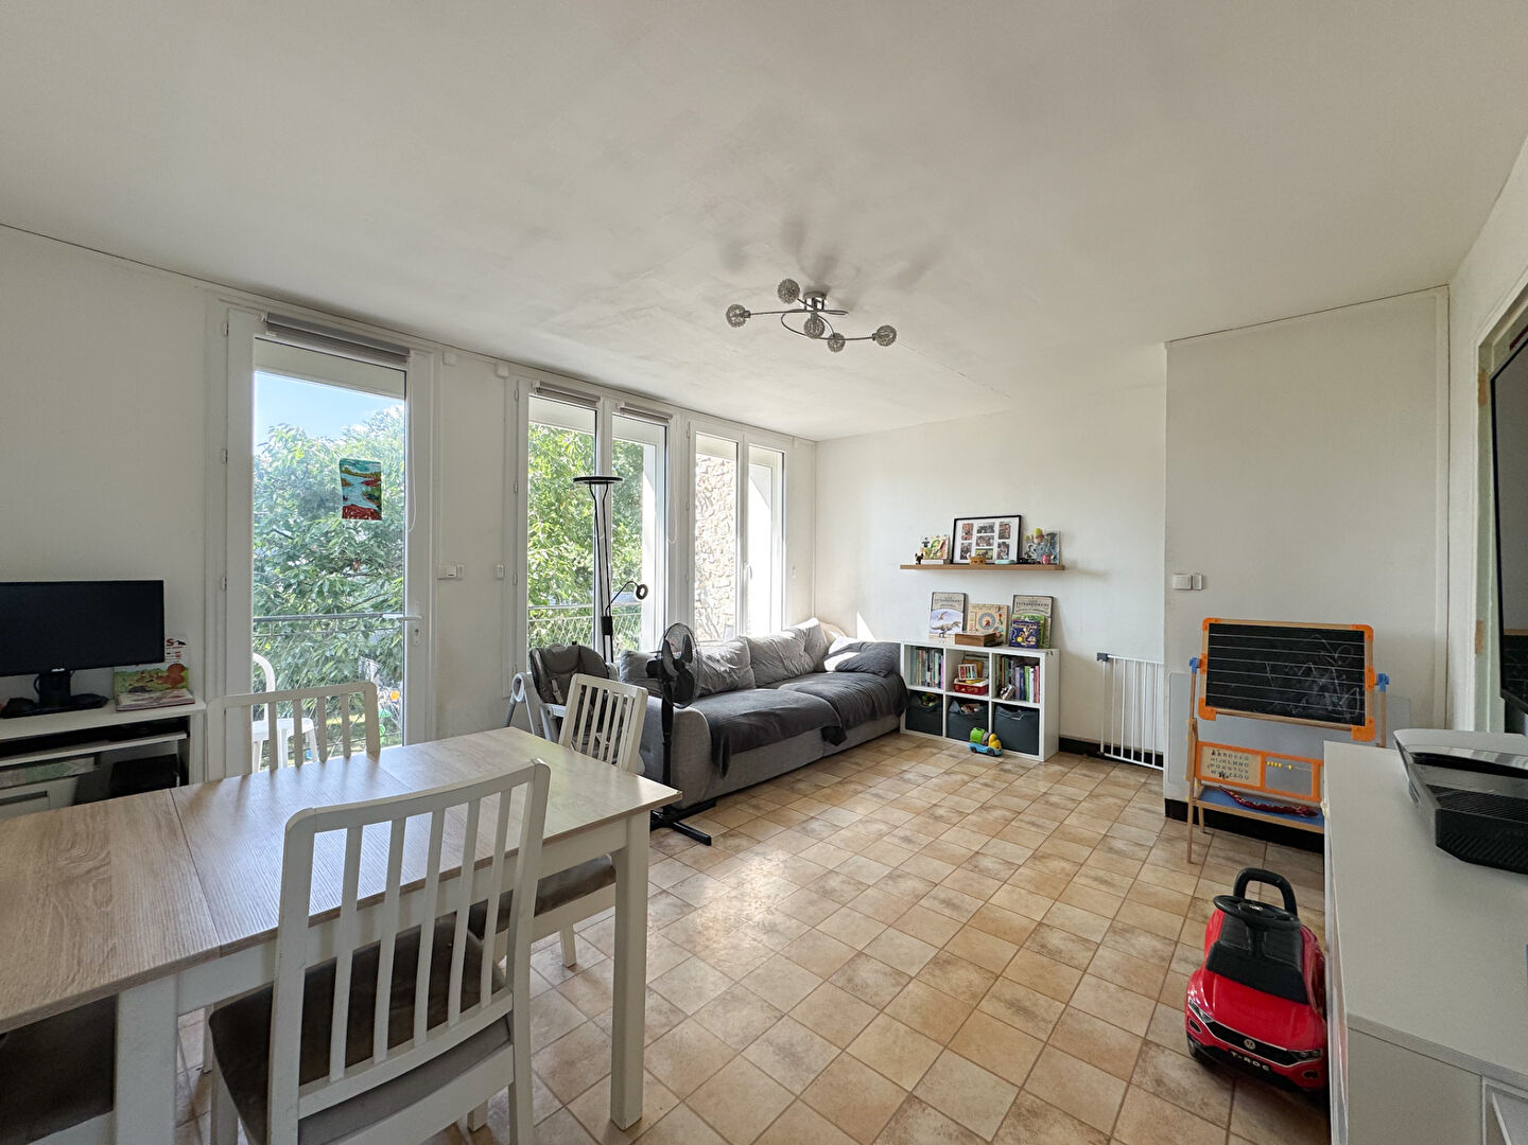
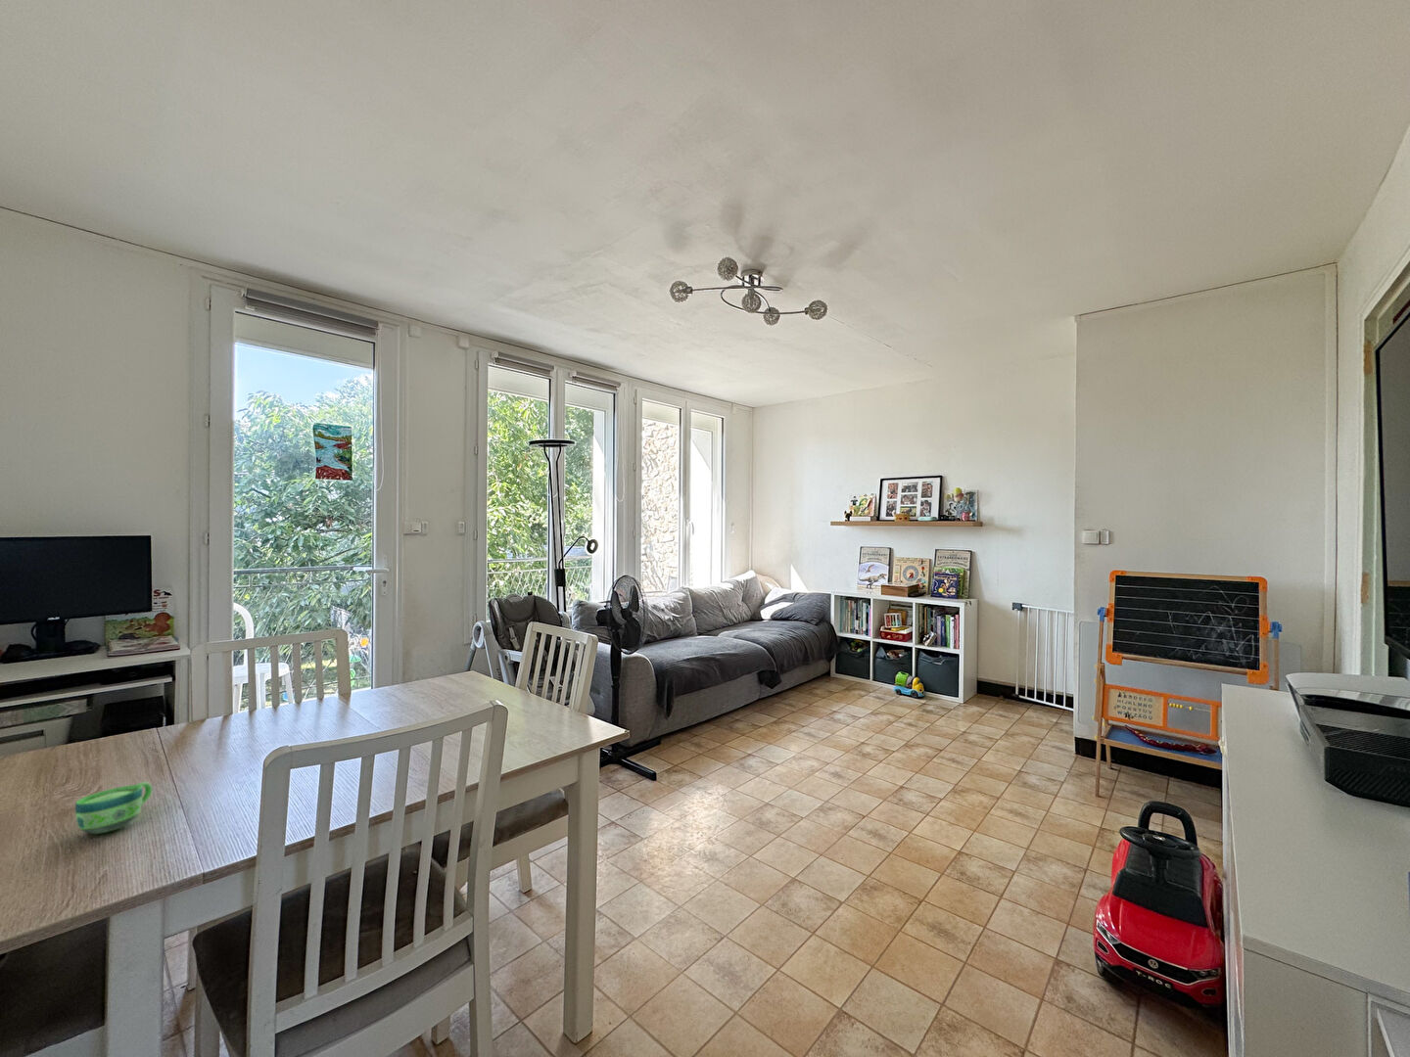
+ cup [74,781,153,835]
